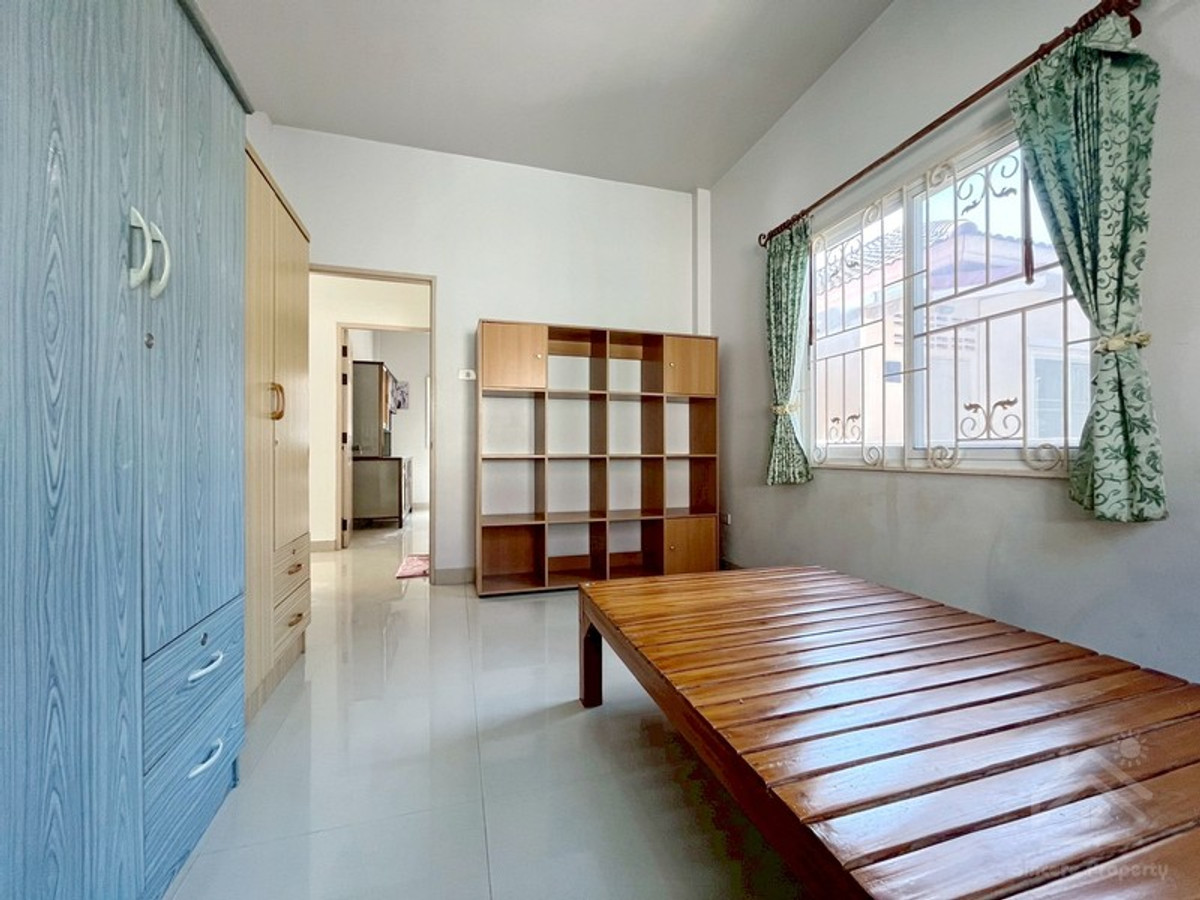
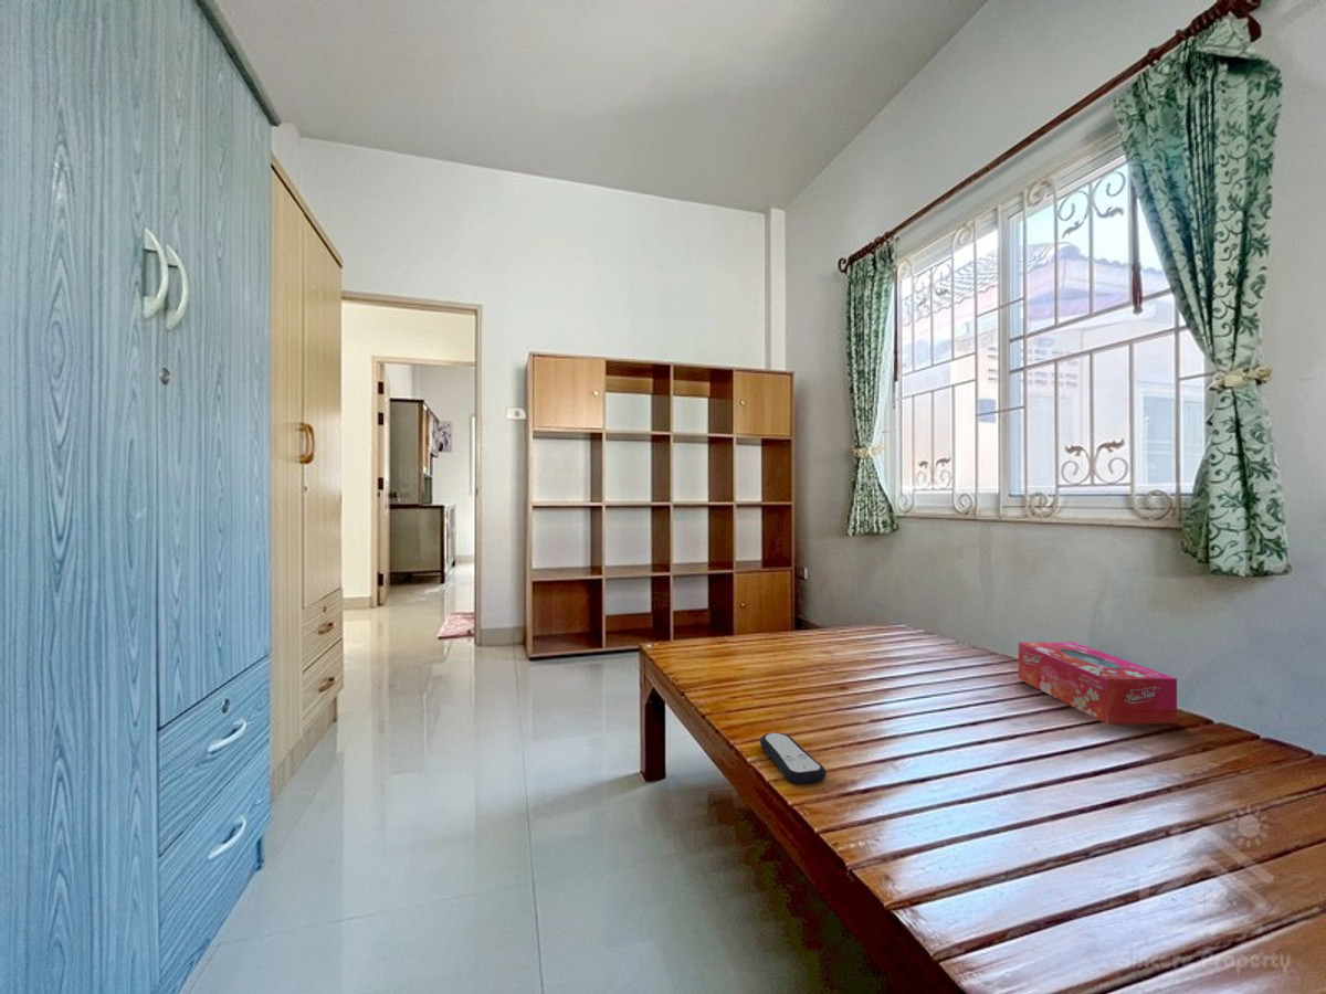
+ remote control [759,731,827,785]
+ tissue box [1018,641,1178,725]
